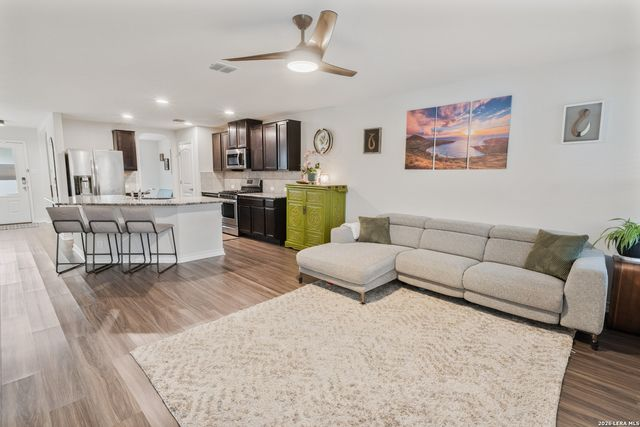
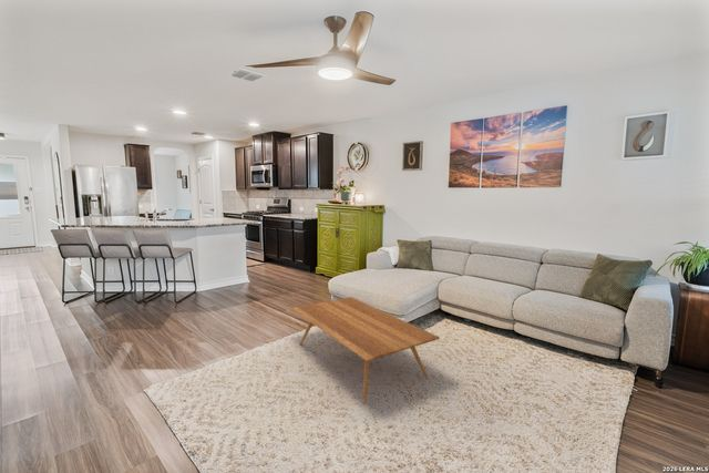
+ coffee table [291,296,441,404]
